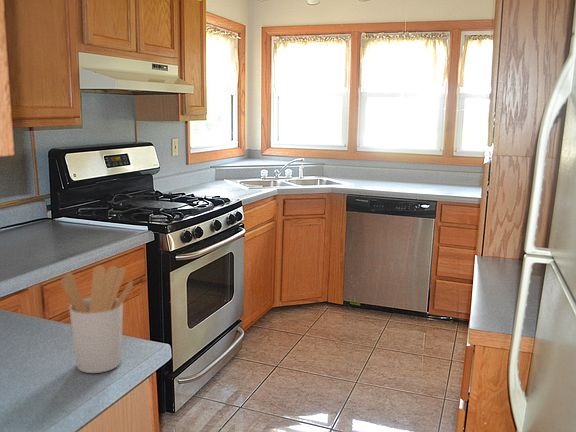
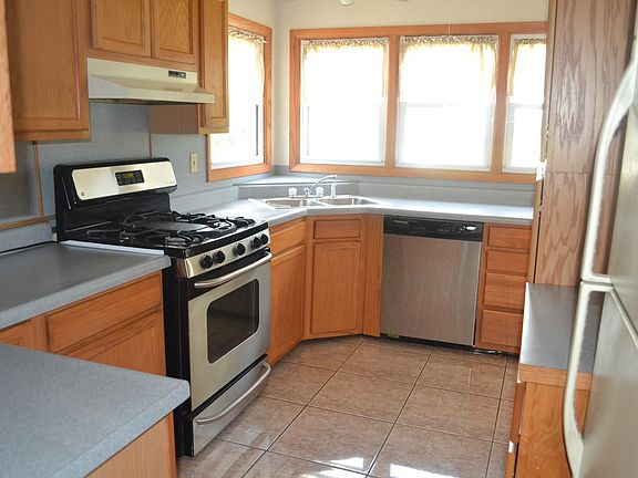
- utensil holder [60,264,134,374]
